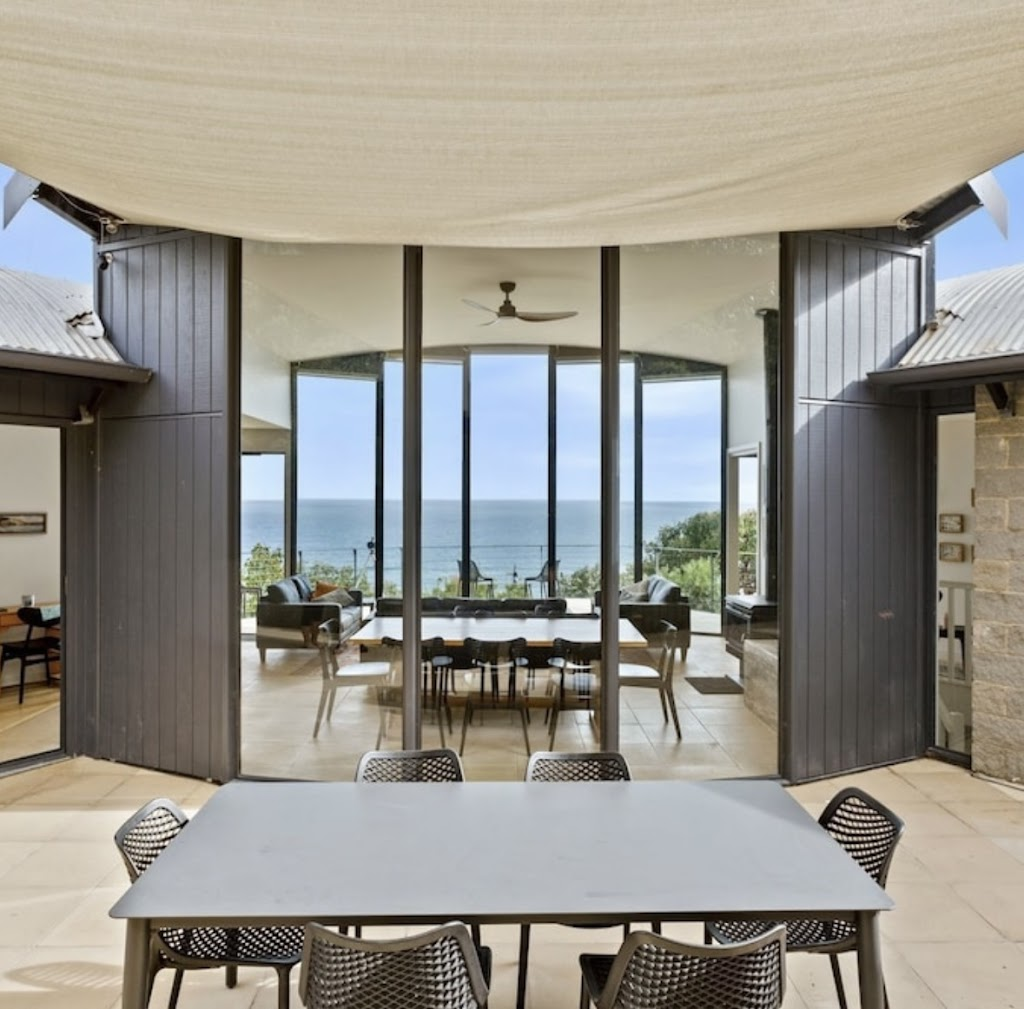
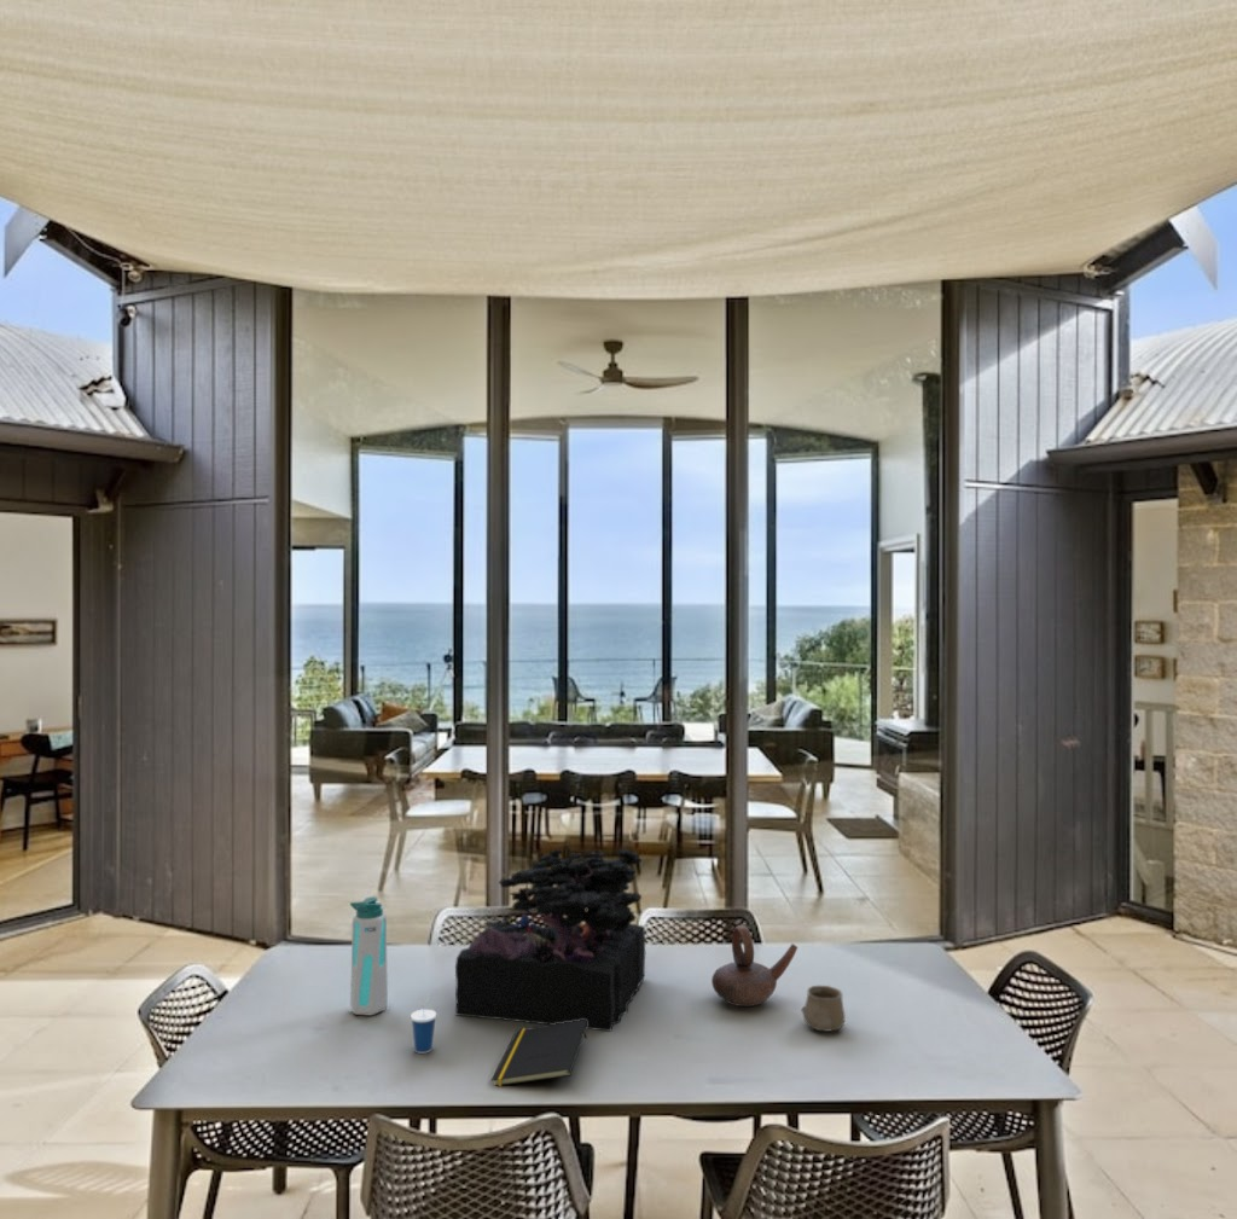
+ plant [454,848,646,1033]
+ notepad [490,1020,587,1087]
+ cup [410,993,437,1055]
+ water bottle [349,895,389,1016]
+ cup [800,985,847,1033]
+ teapot [710,924,798,1008]
